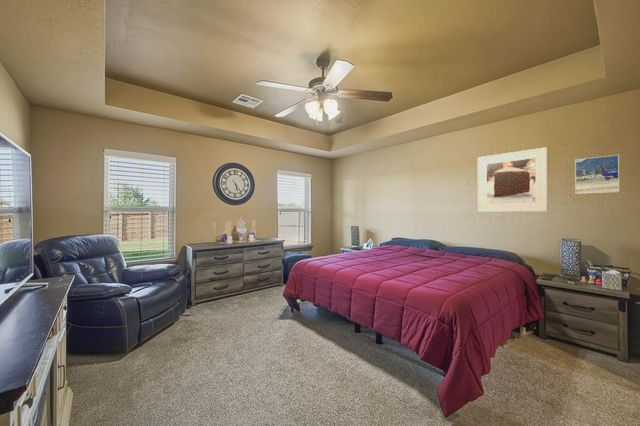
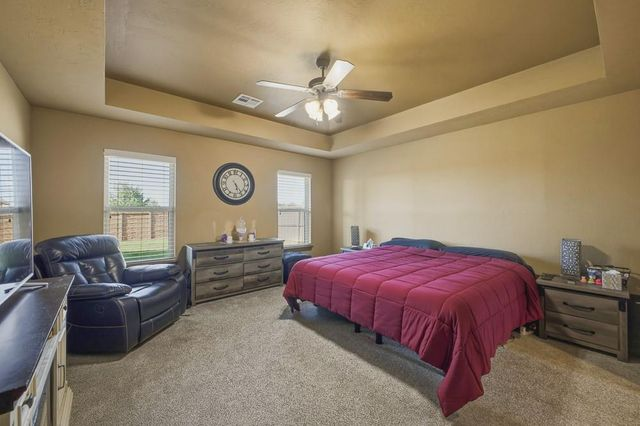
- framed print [477,146,549,213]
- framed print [574,154,620,195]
